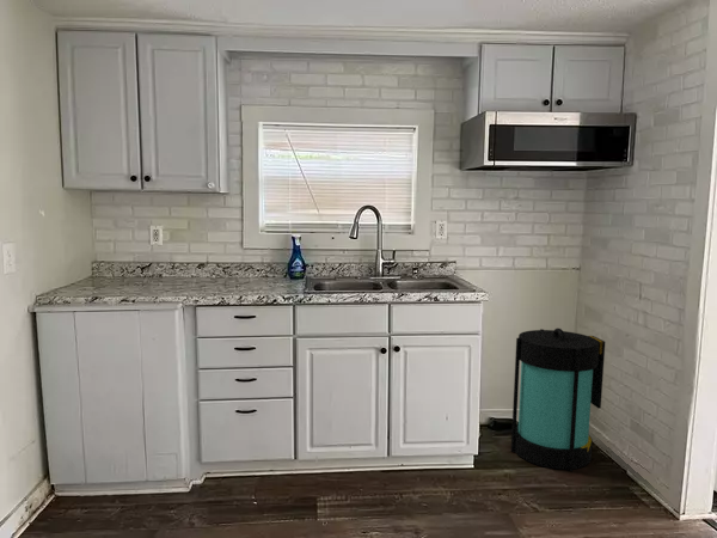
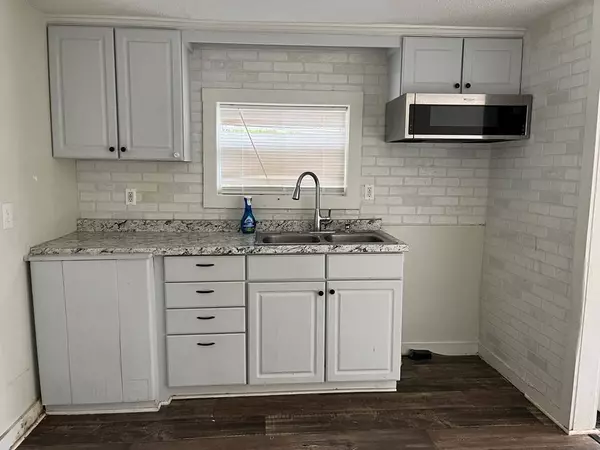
- lantern [510,328,606,472]
